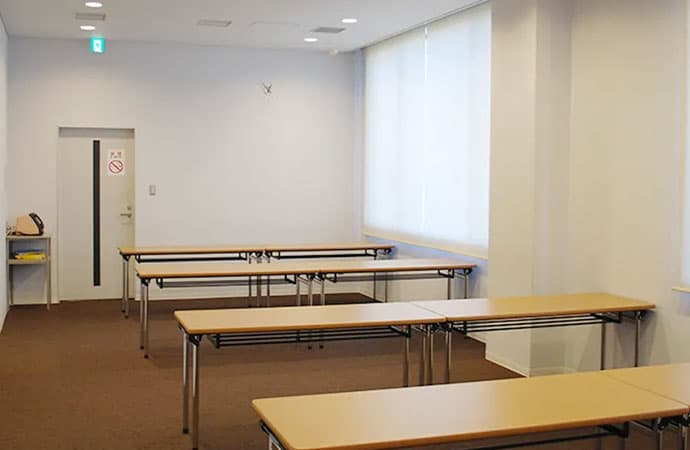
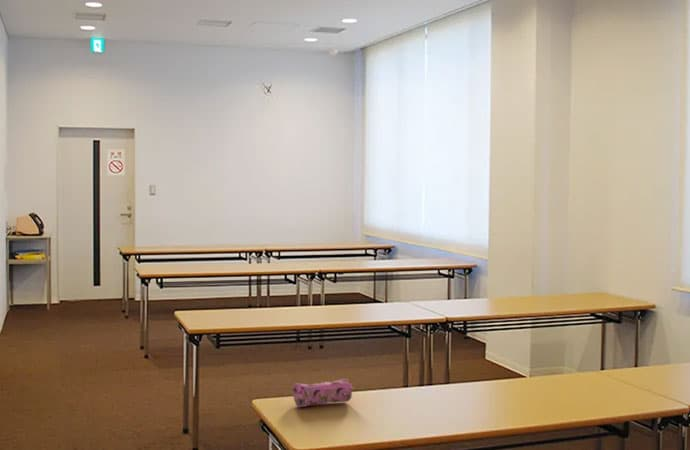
+ pencil case [292,378,354,408]
